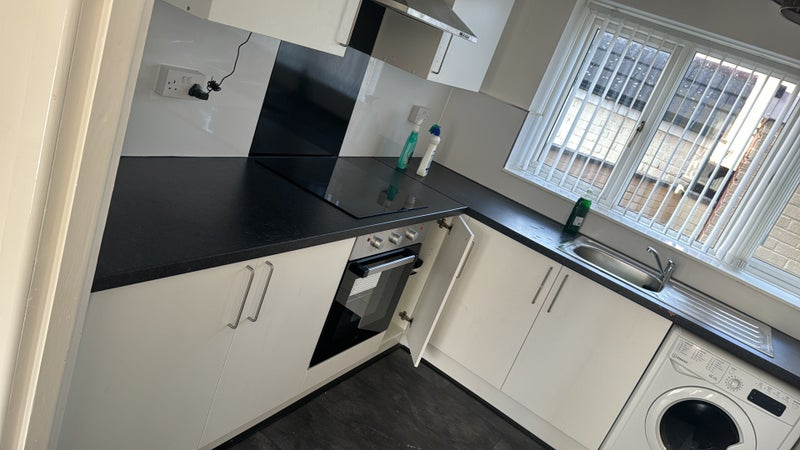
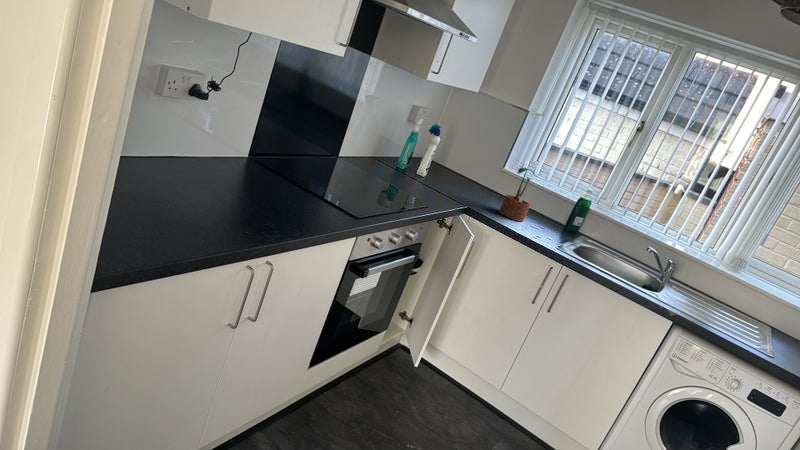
+ potted plant [498,167,538,223]
